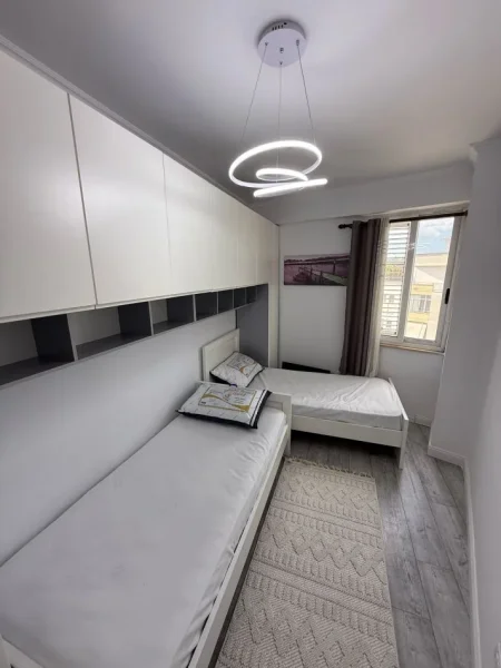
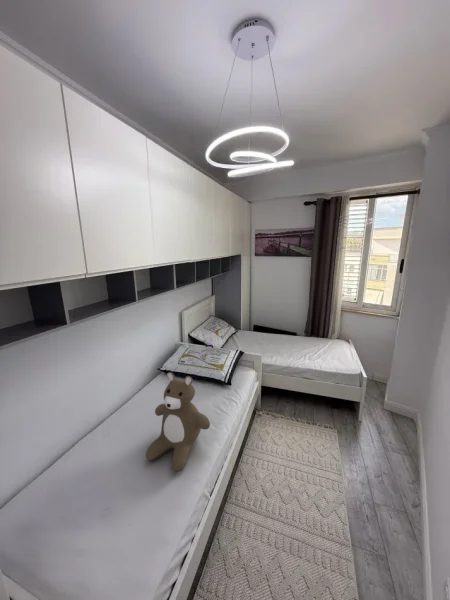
+ teddy bear [145,371,211,473]
